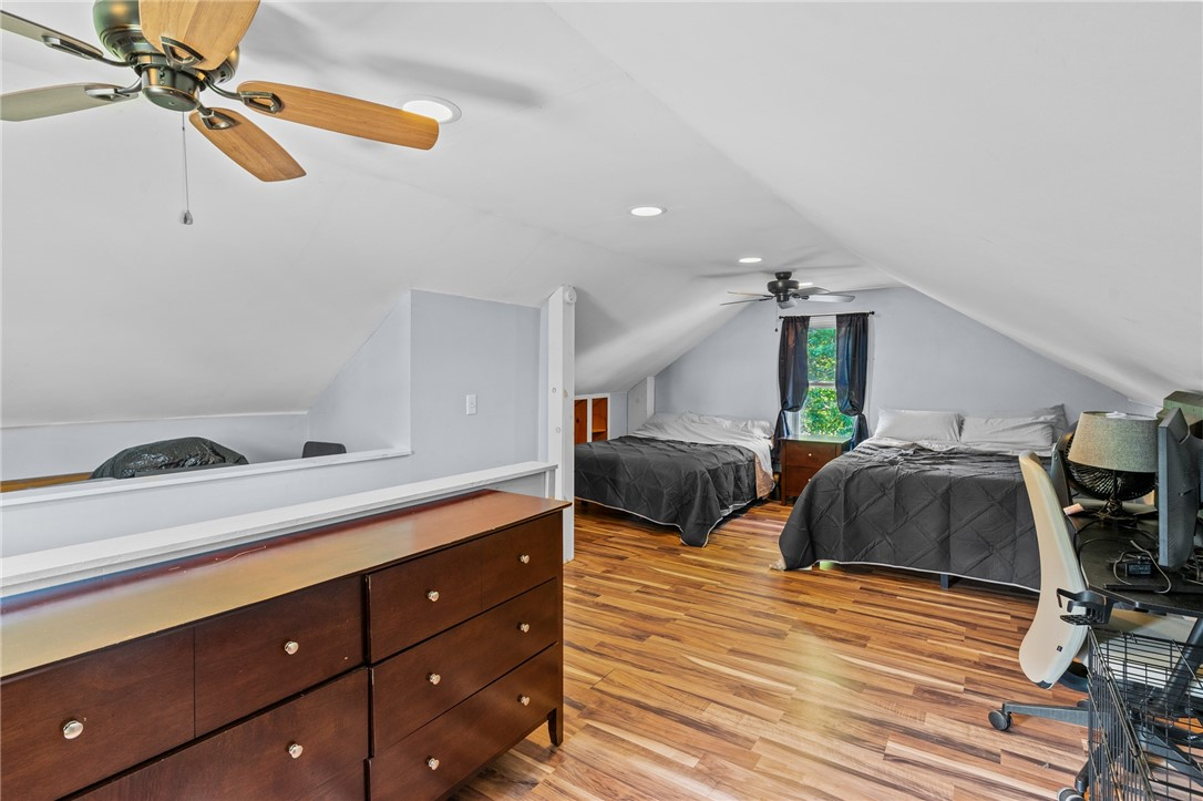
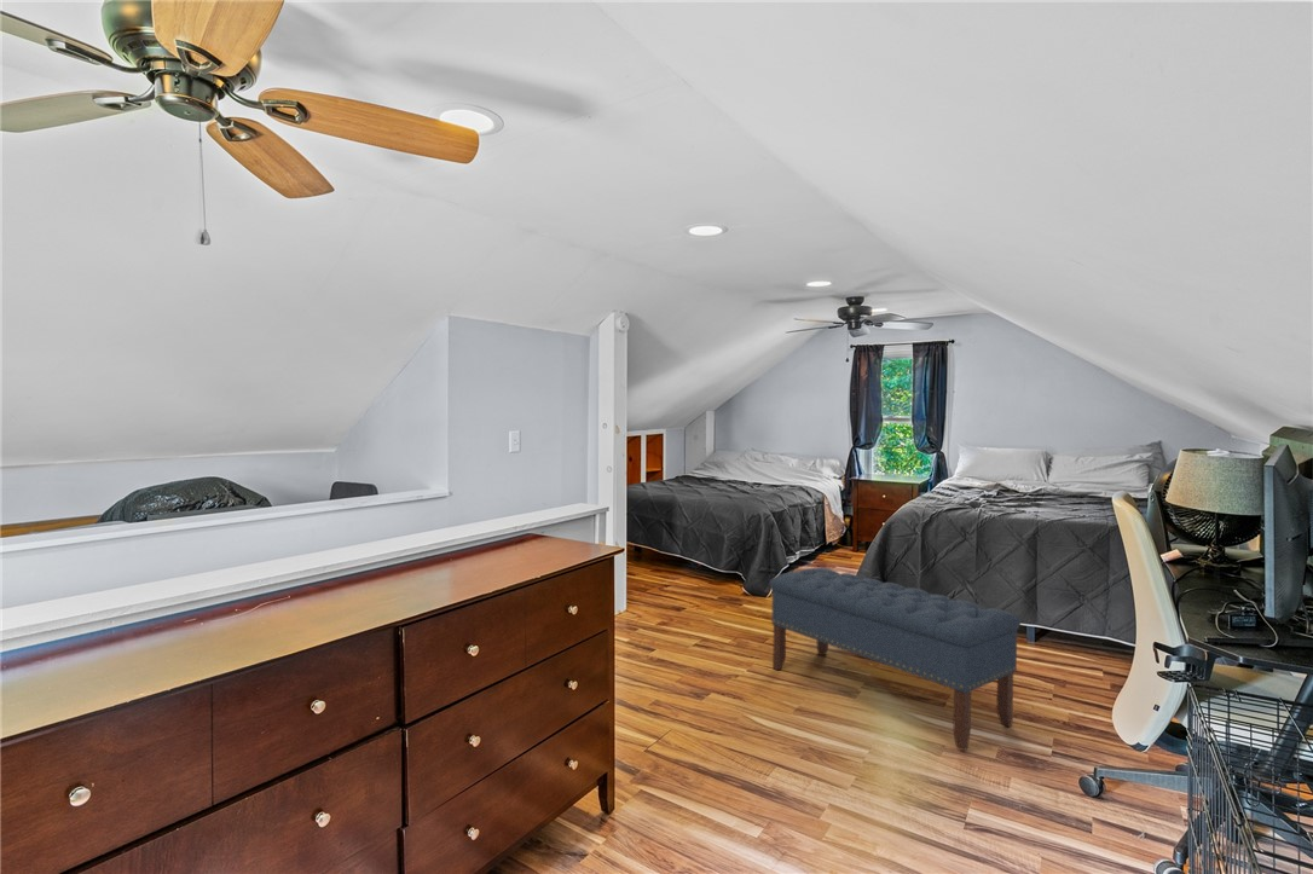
+ bench [769,566,1022,752]
